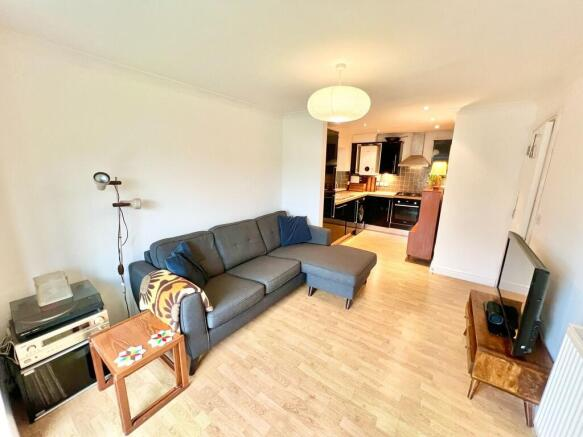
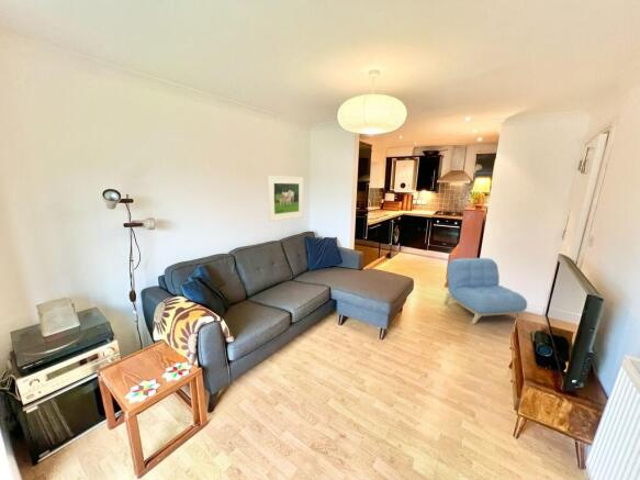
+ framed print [267,175,304,223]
+ armchair [442,257,528,325]
